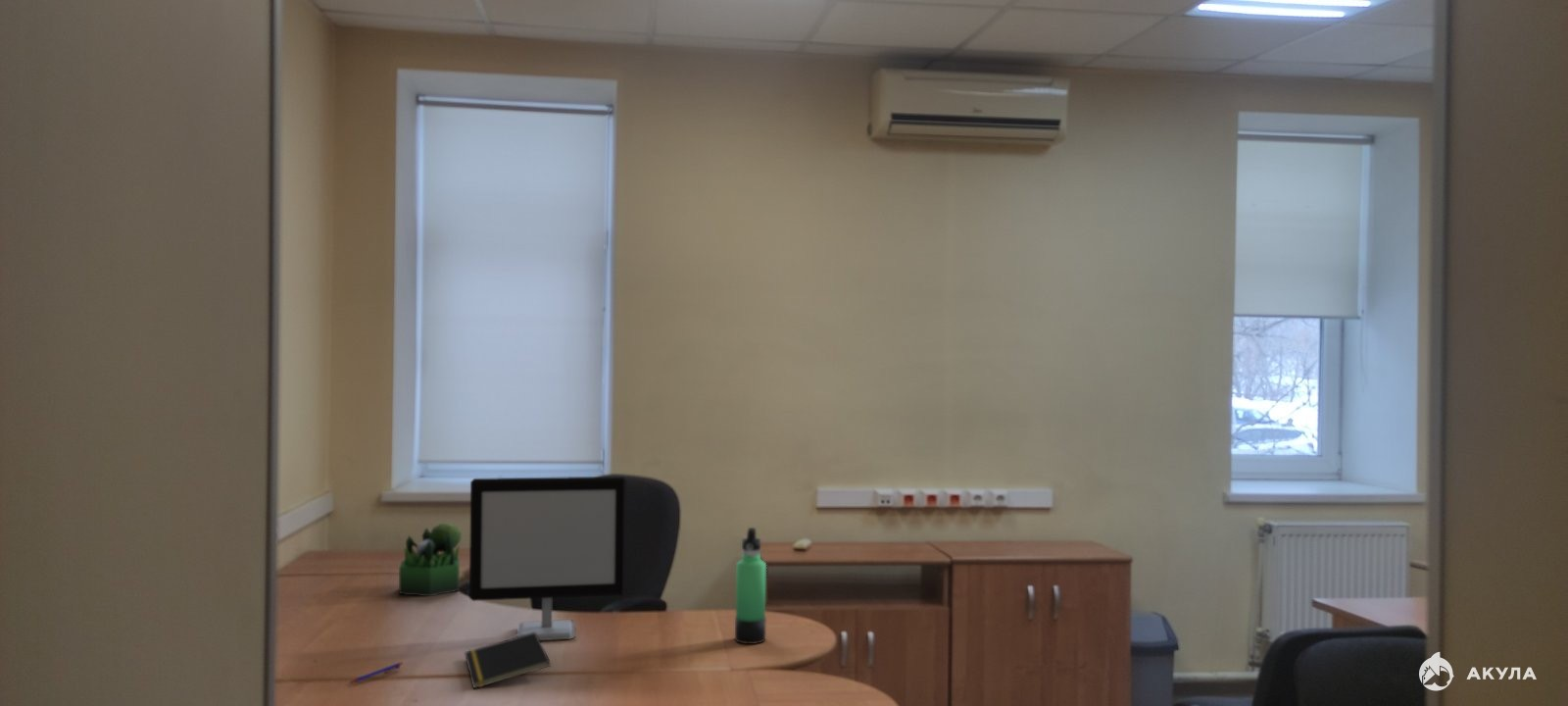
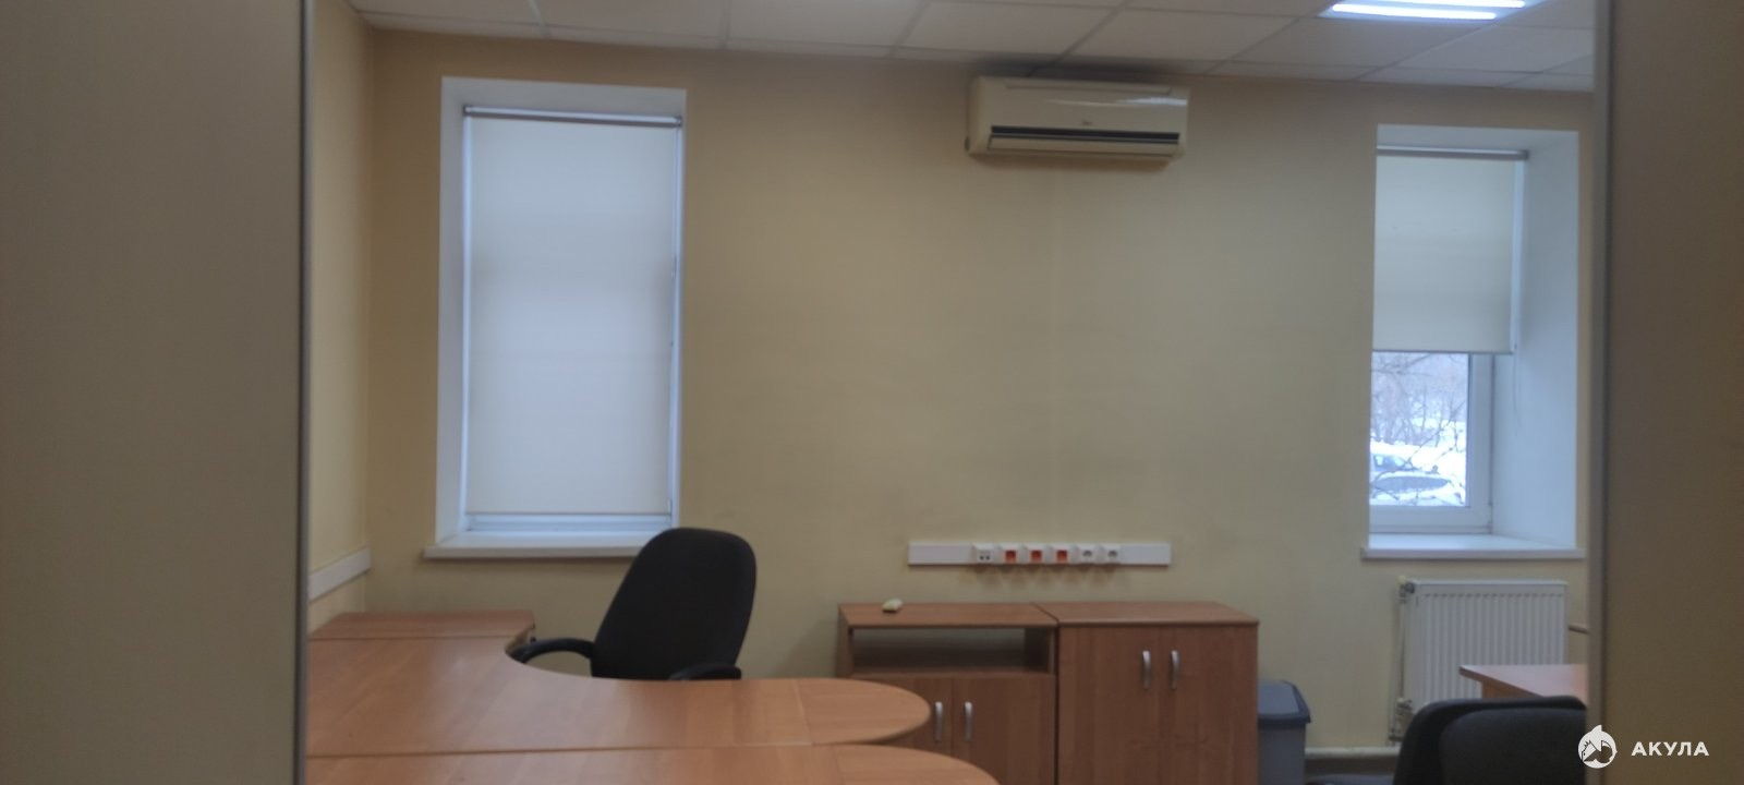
- notepad [464,632,552,690]
- pen [347,661,404,684]
- plant [398,522,463,597]
- computer monitor [468,476,628,641]
- thermos bottle [734,527,767,645]
